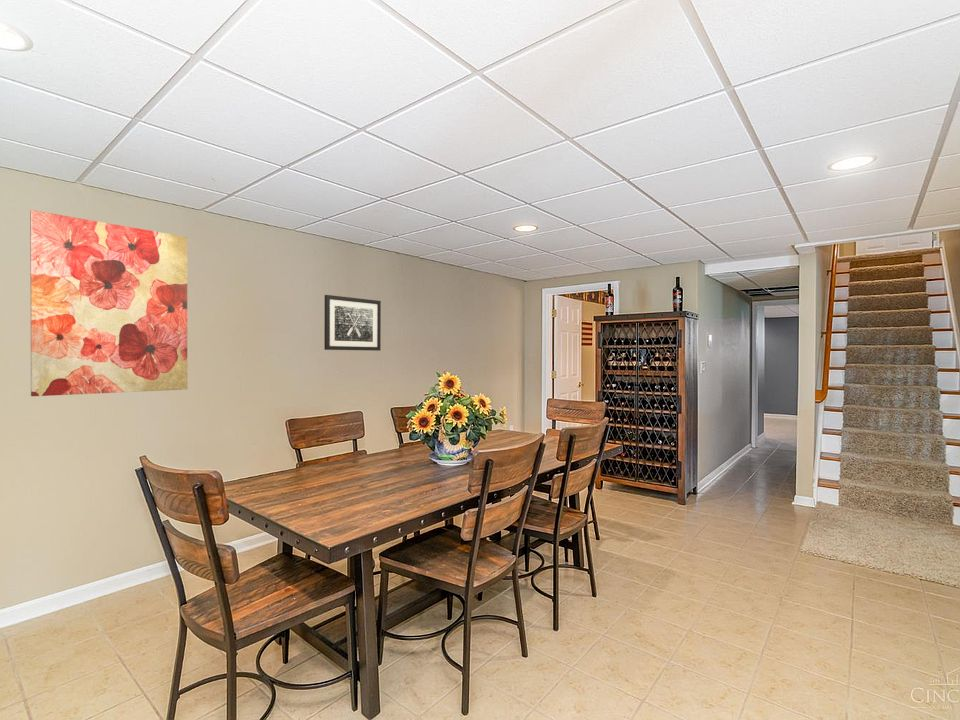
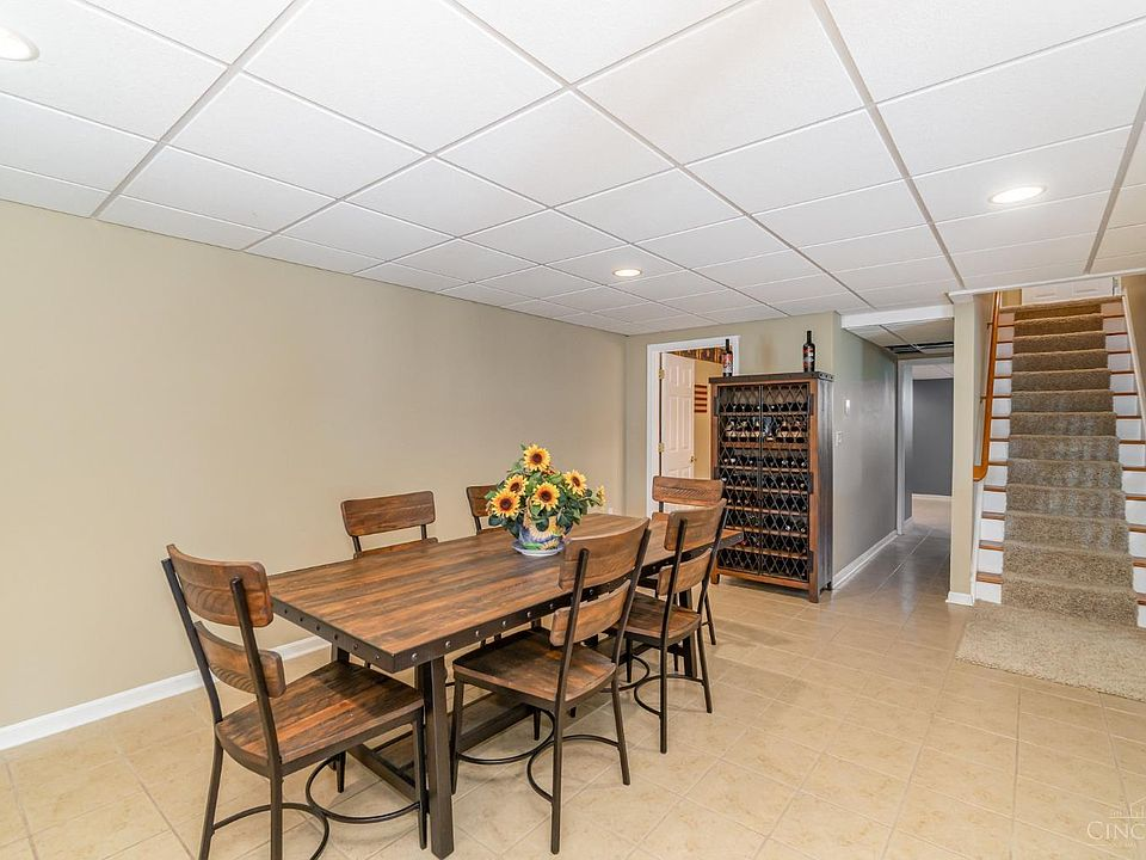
- wall art [323,294,382,352]
- wall art [29,209,188,397]
